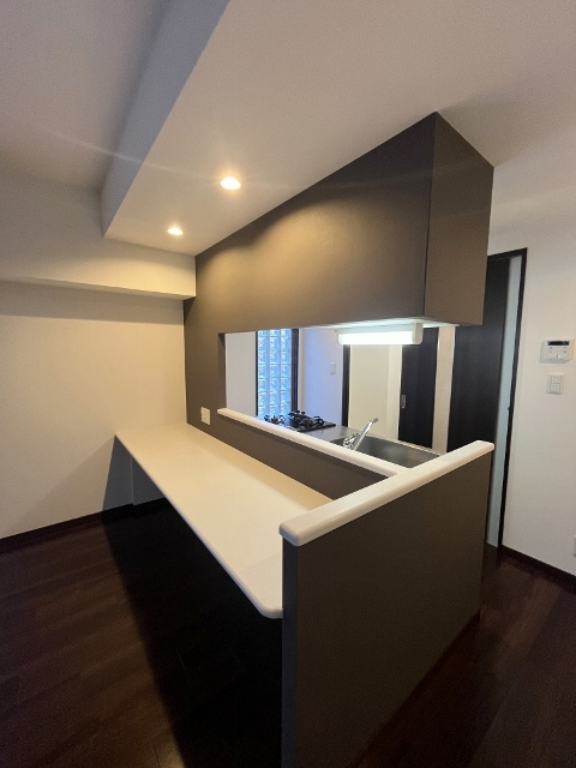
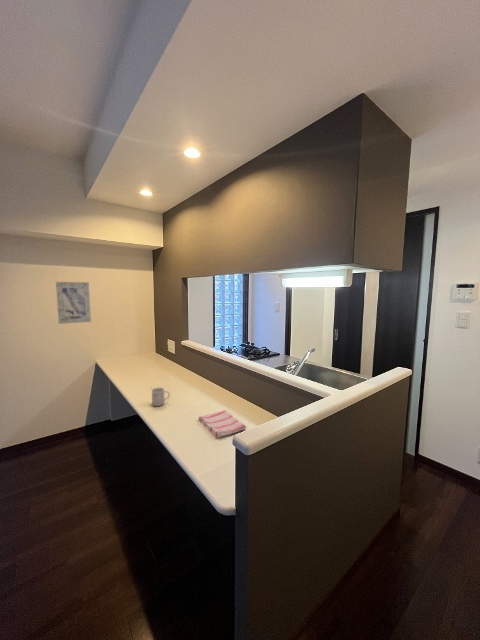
+ wall art [55,281,92,325]
+ dish towel [197,409,247,439]
+ mug [149,386,171,407]
